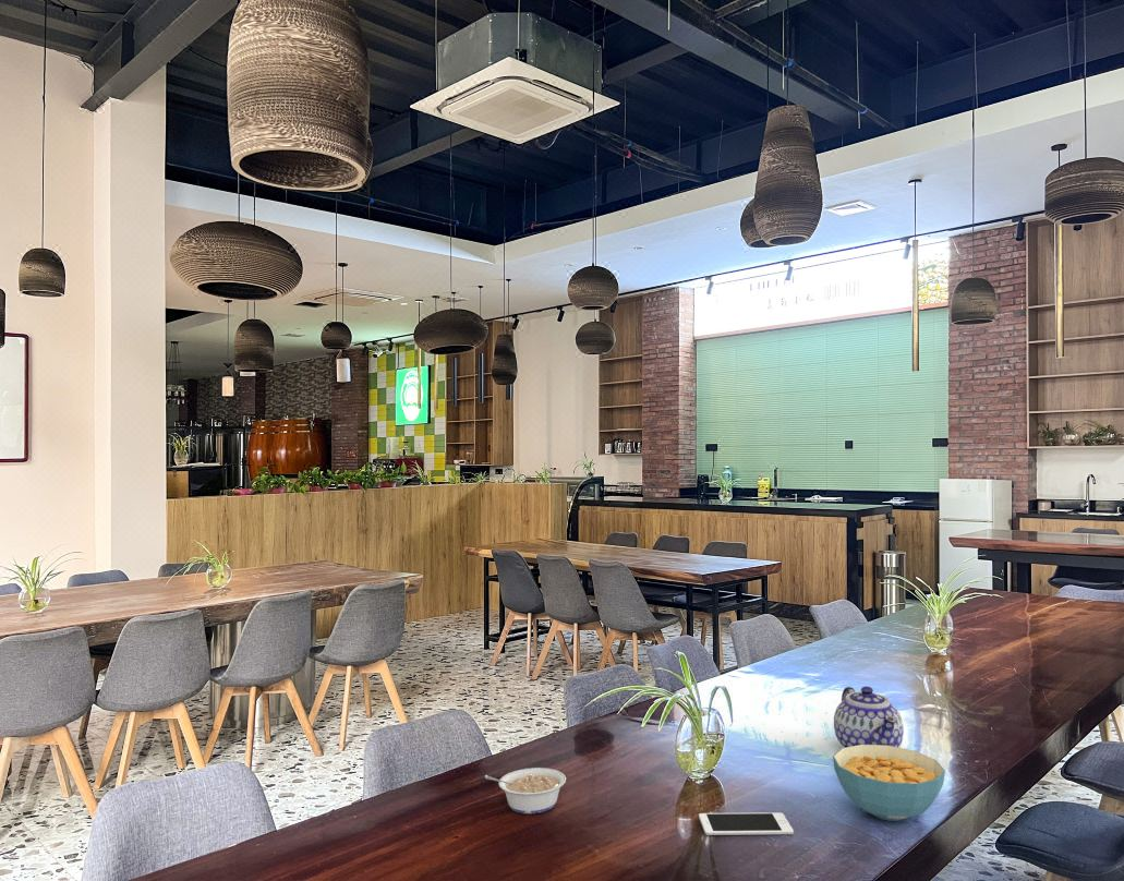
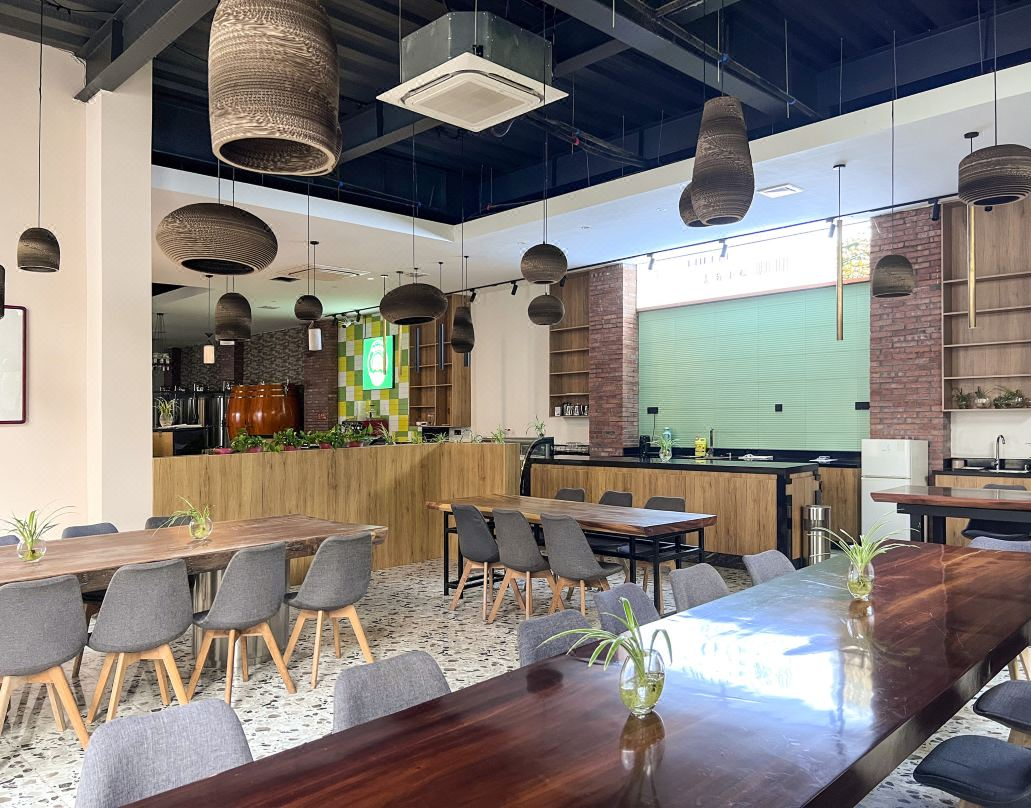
- cell phone [698,811,795,836]
- legume [484,767,567,814]
- cereal bowl [832,745,946,822]
- teapot [833,686,905,748]
